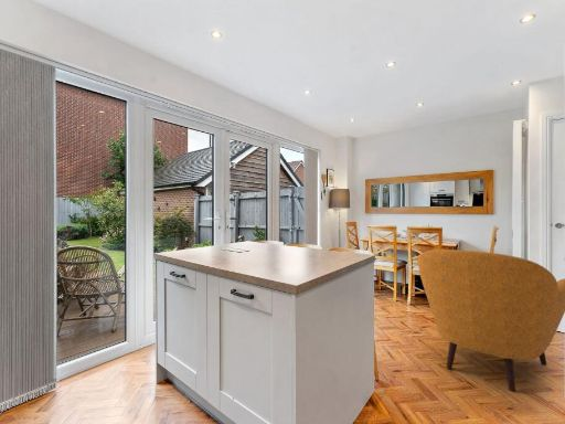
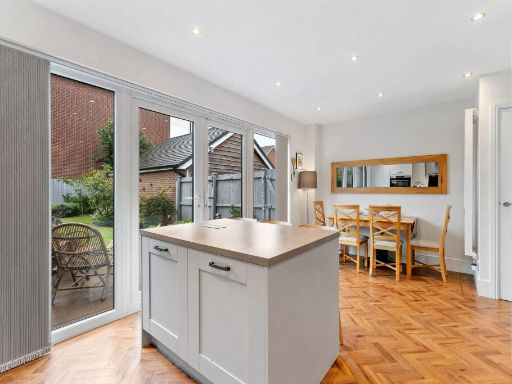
- armchair [416,248,565,392]
